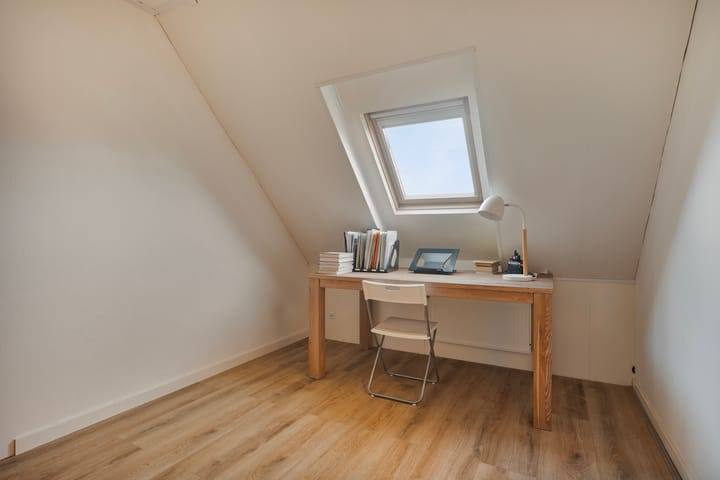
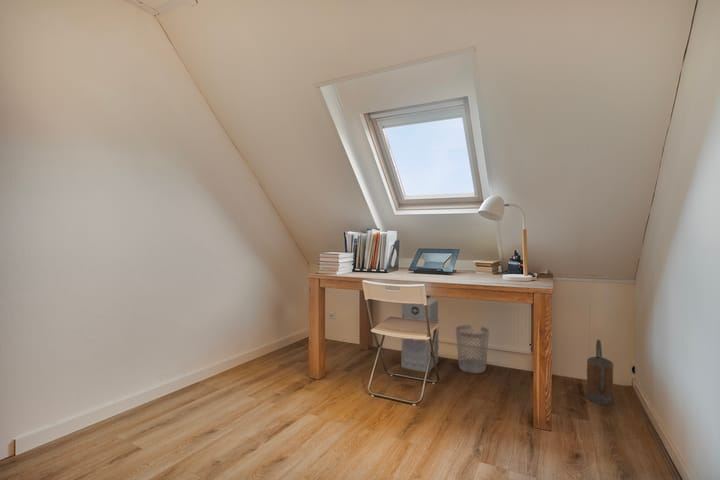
+ watering can [586,338,615,405]
+ wastebasket [455,324,490,374]
+ air purifier [400,298,440,373]
